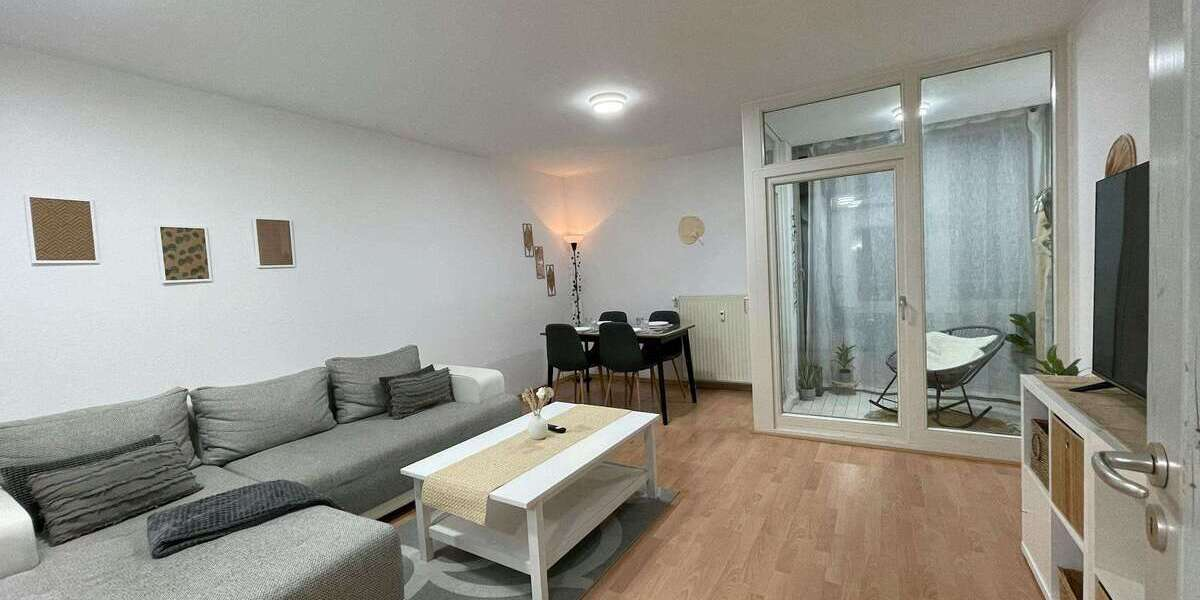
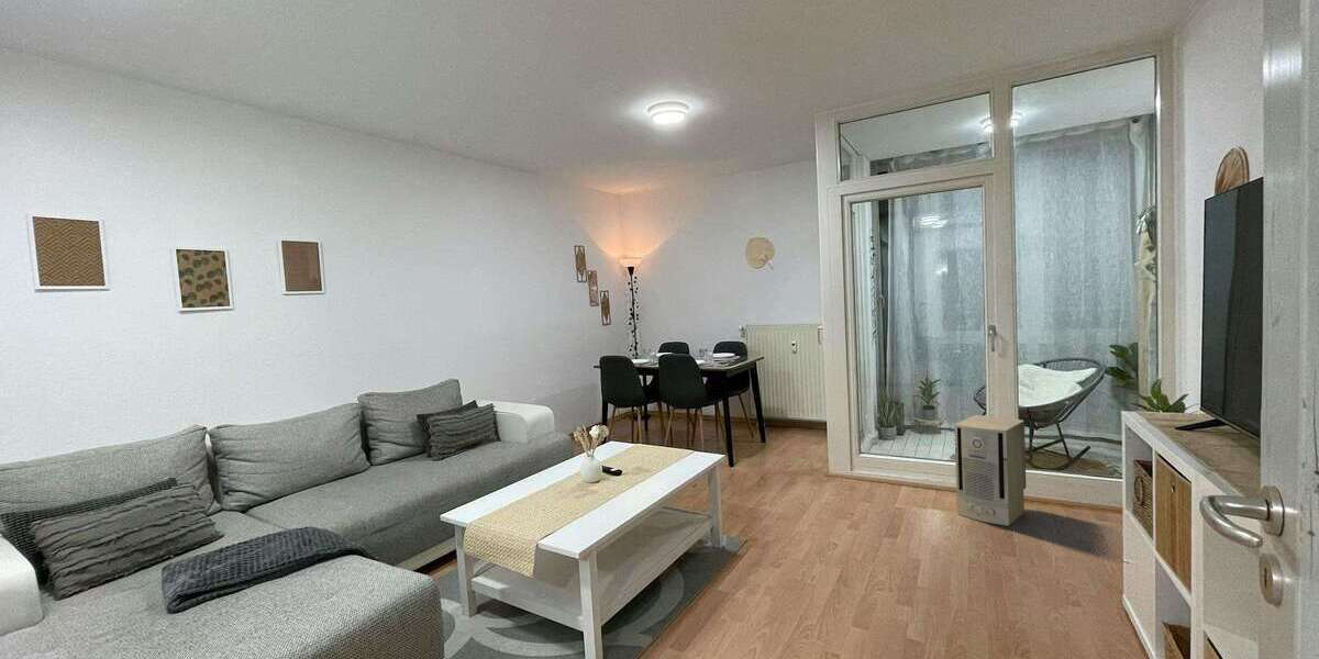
+ air purifier [953,414,1027,527]
